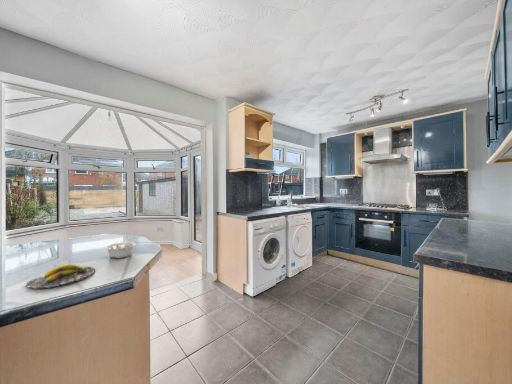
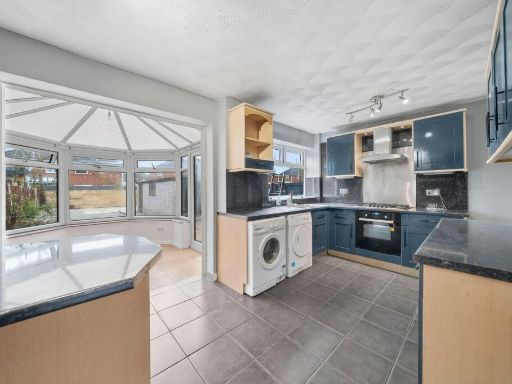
- banana [25,263,96,289]
- legume [104,238,137,259]
